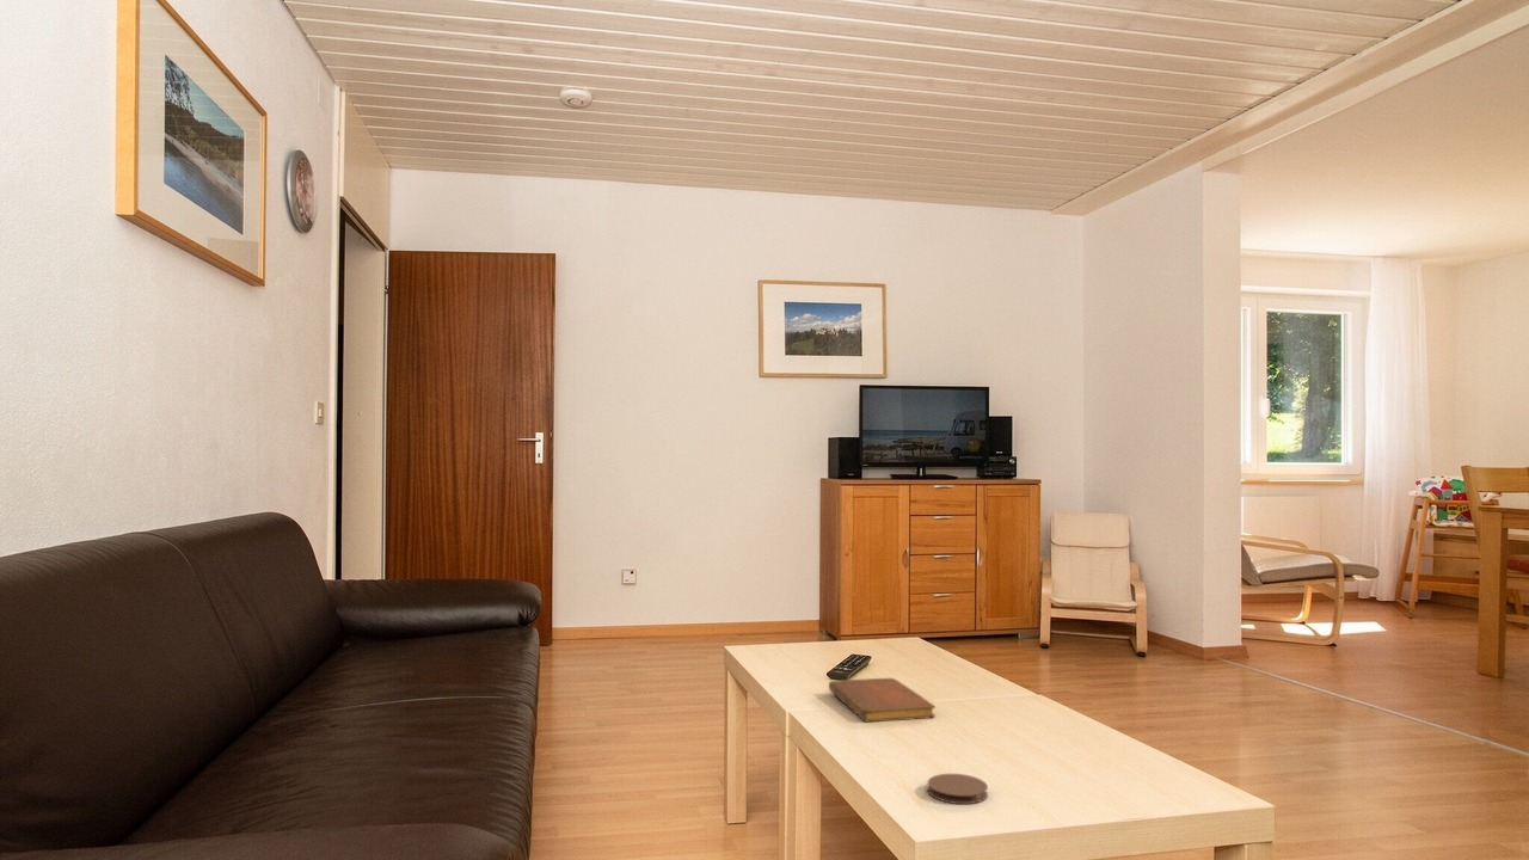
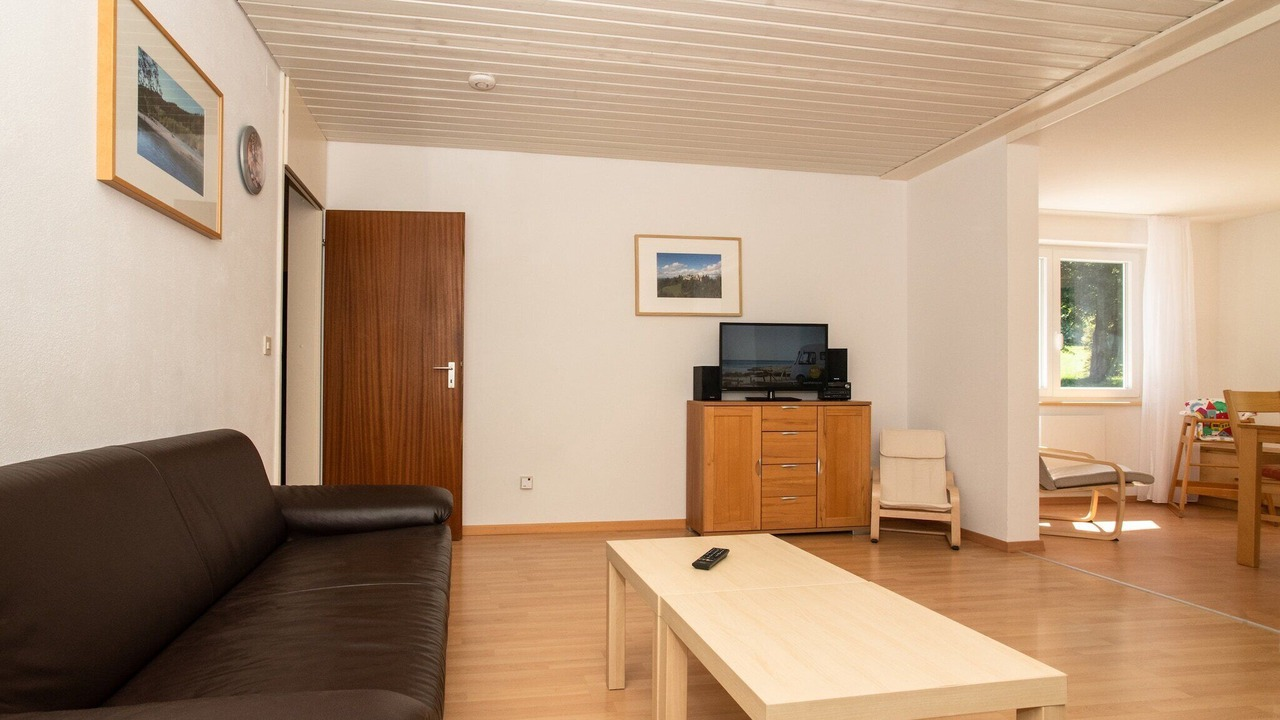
- notebook [828,677,937,724]
- coaster [927,773,989,805]
